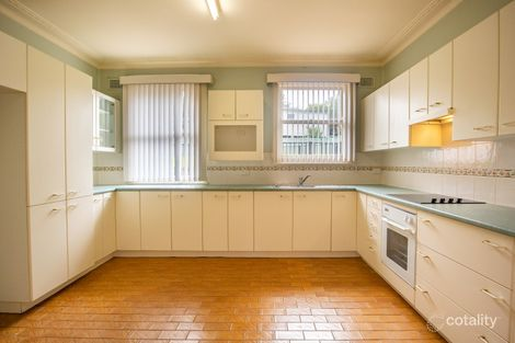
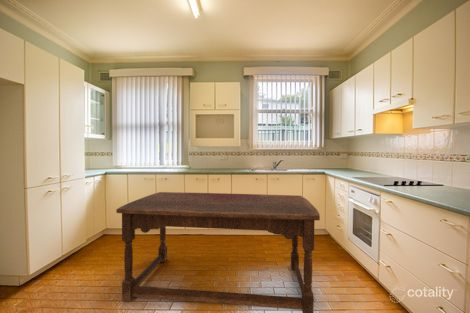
+ dining table [115,191,321,313]
